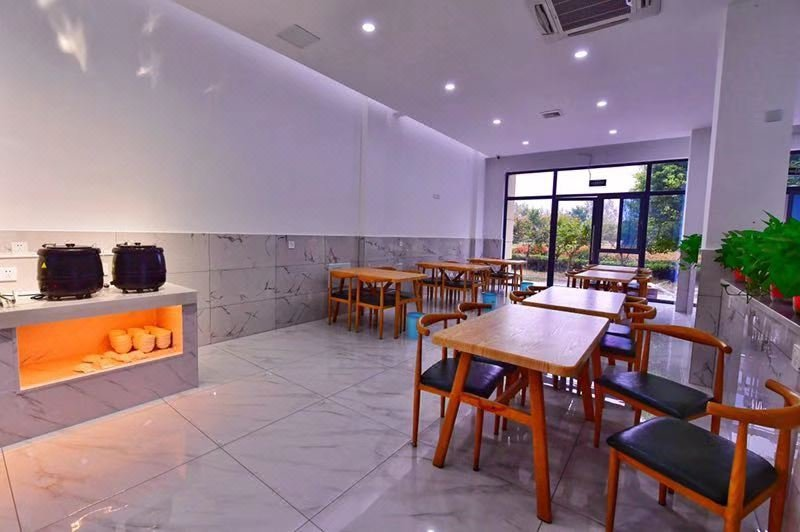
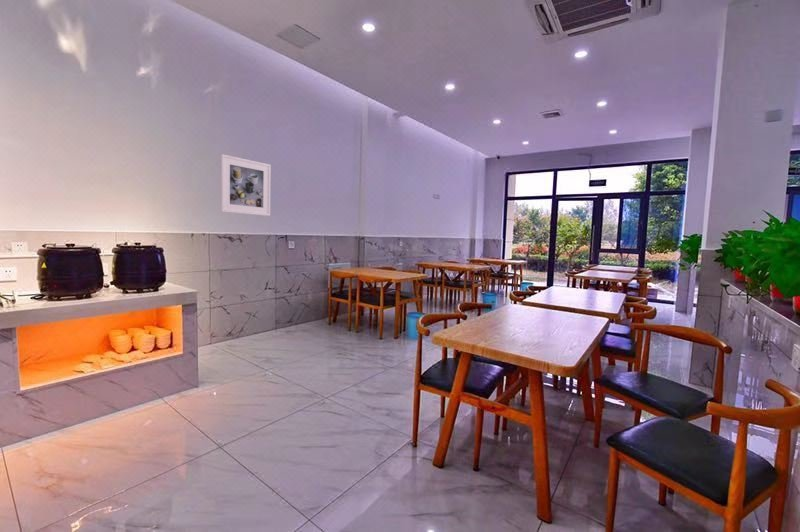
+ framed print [220,153,272,217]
